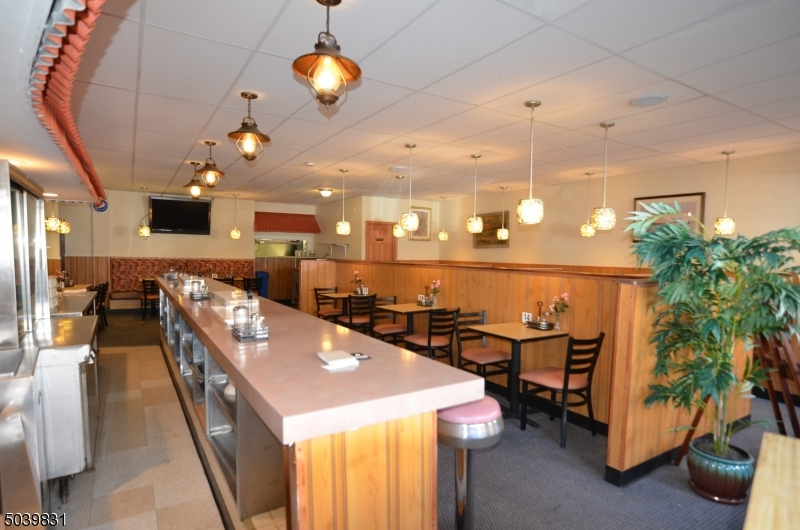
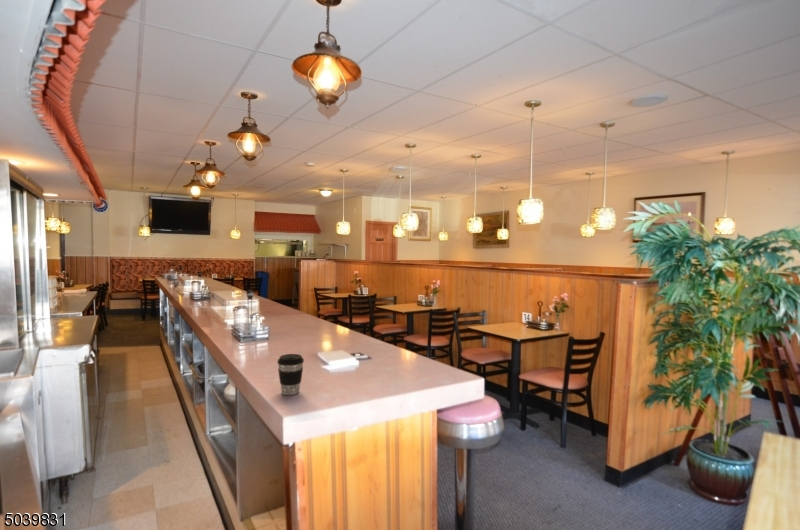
+ coffee cup [276,353,305,396]
